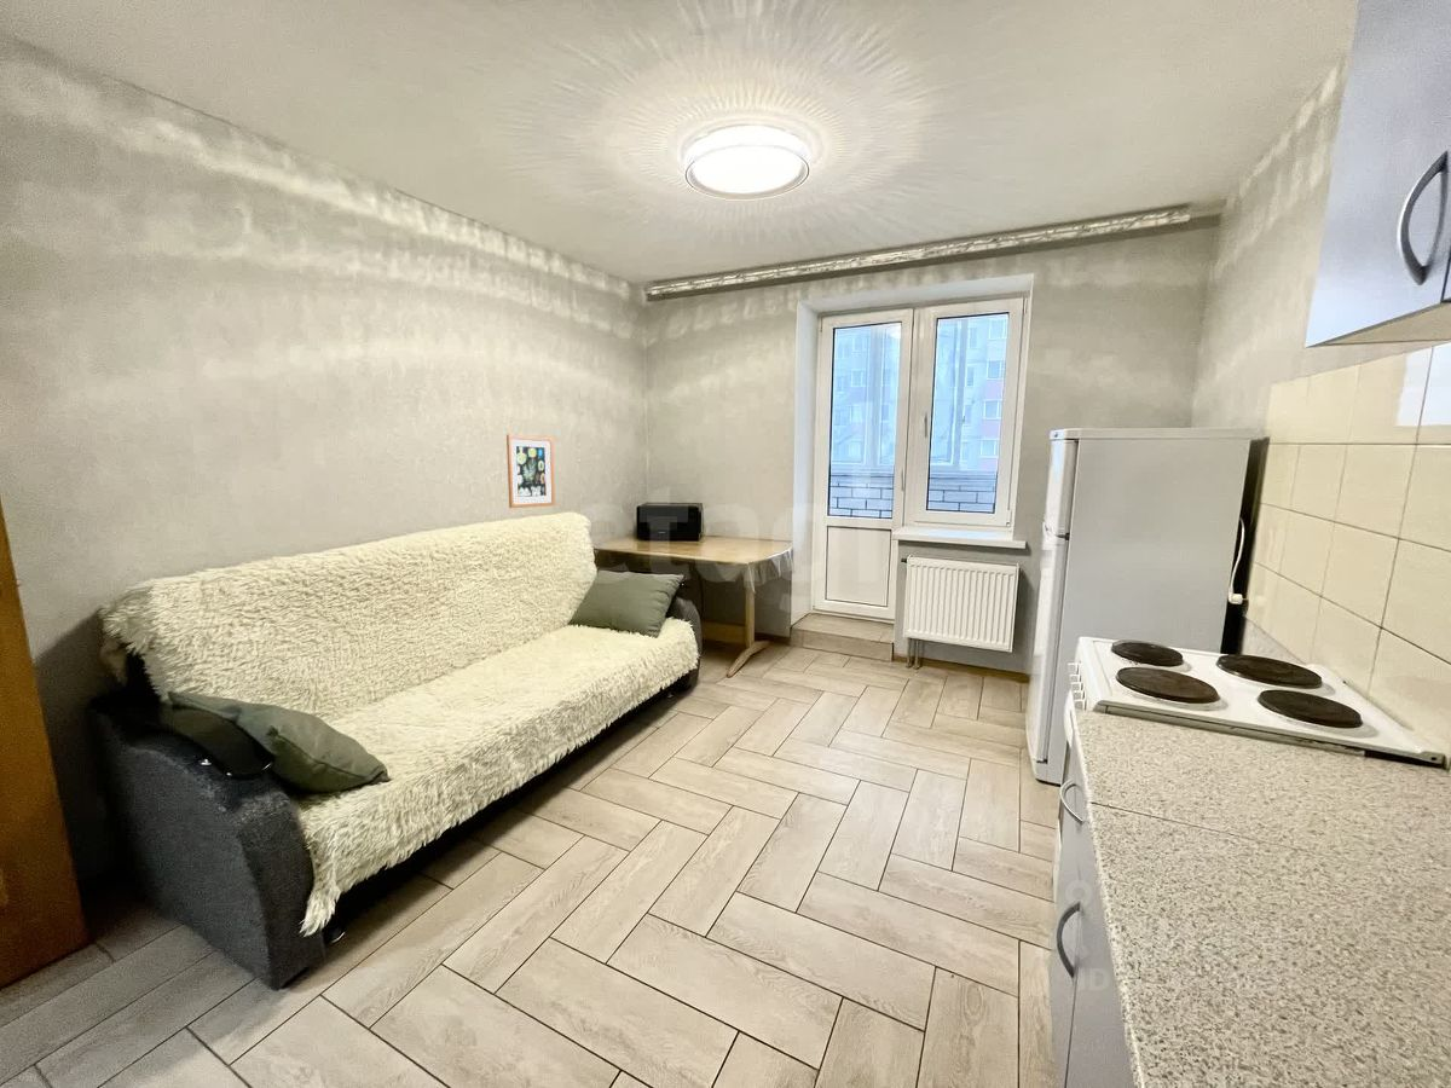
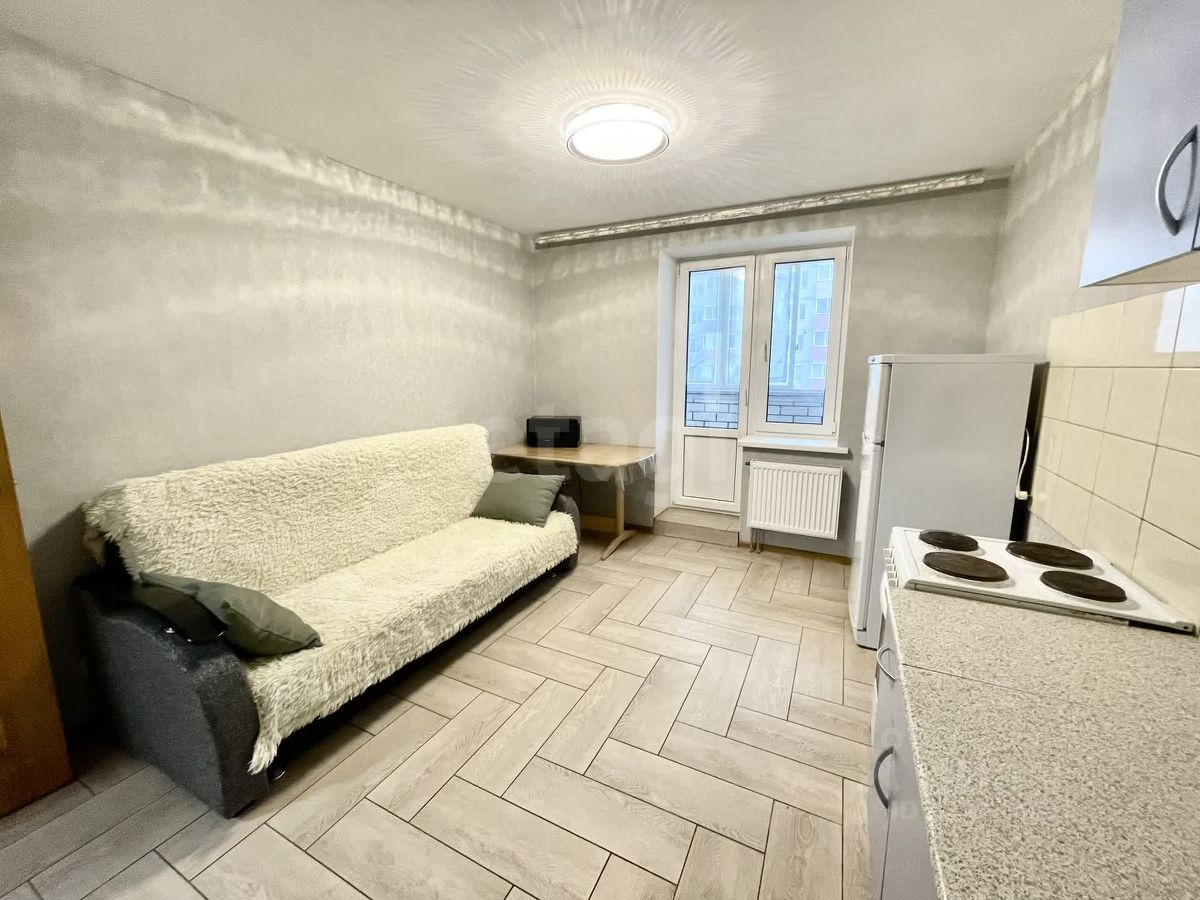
- wall art [505,433,556,509]
